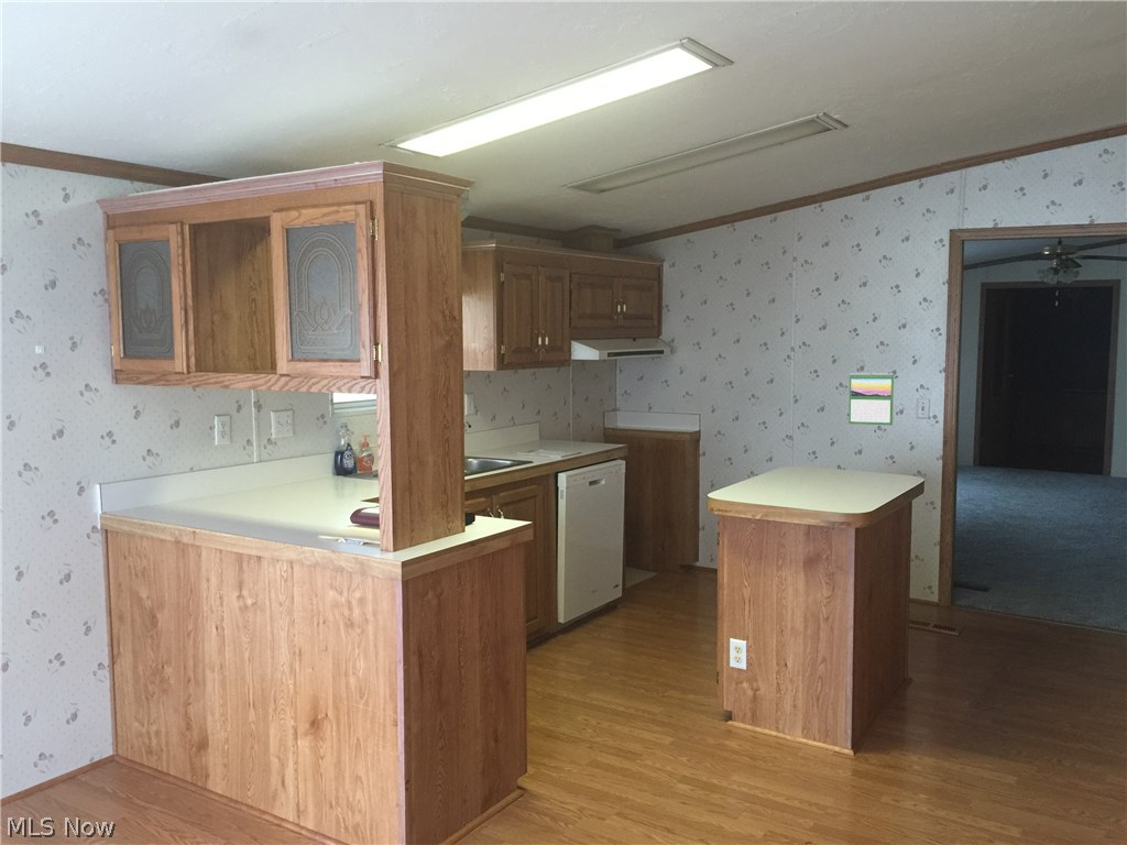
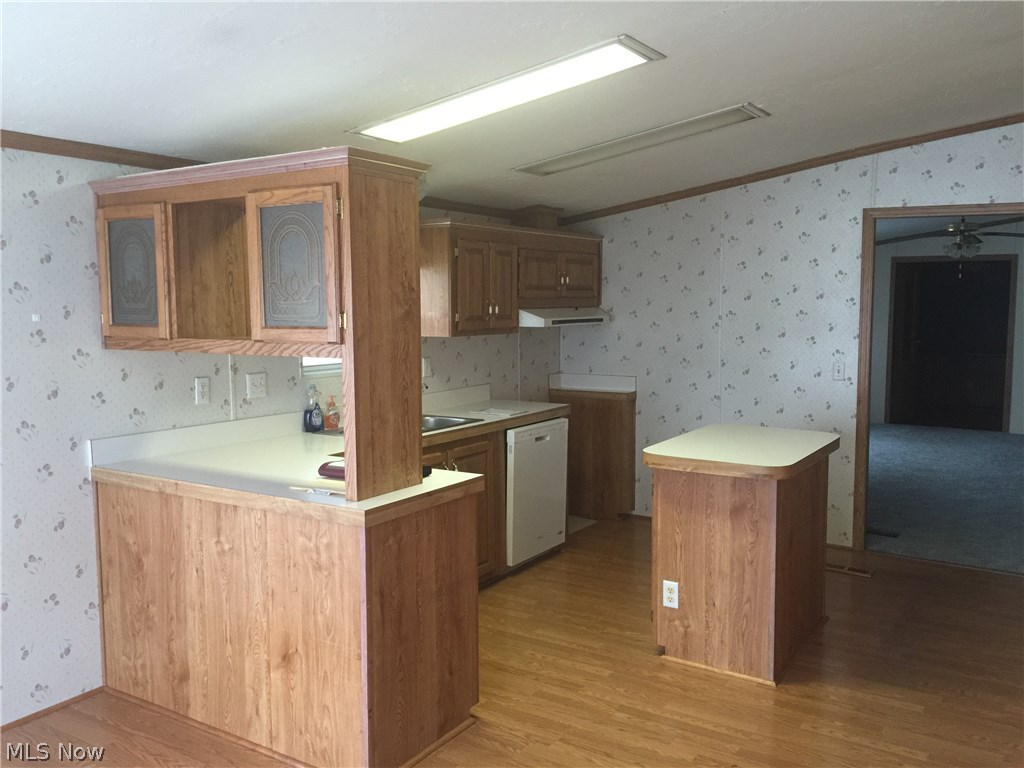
- calendar [847,372,895,426]
